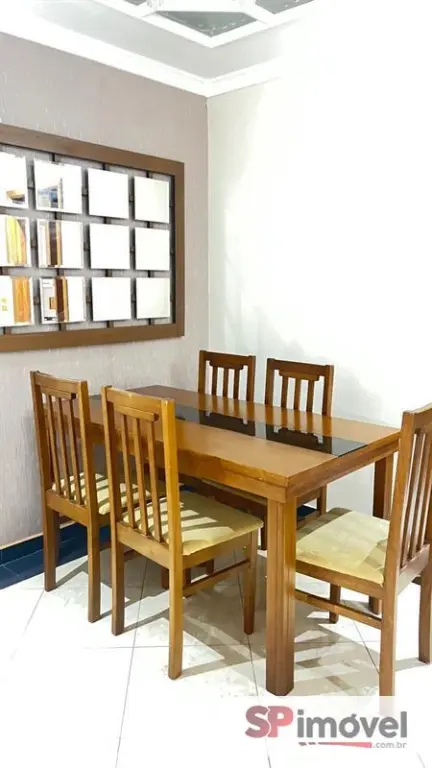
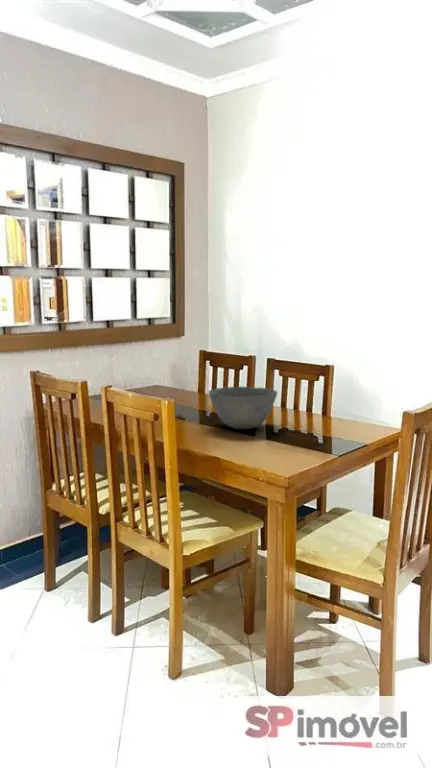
+ bowl [208,386,278,430]
